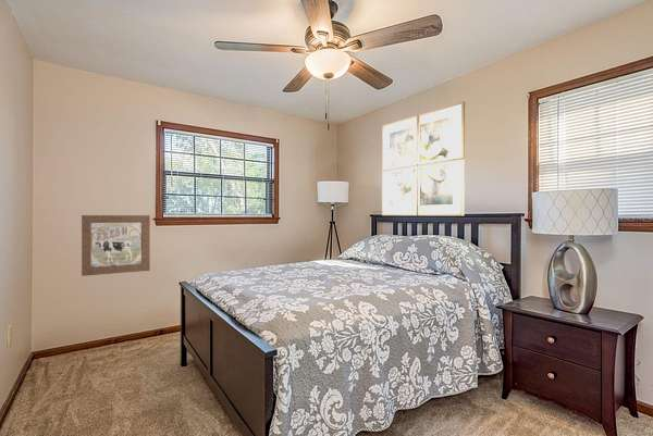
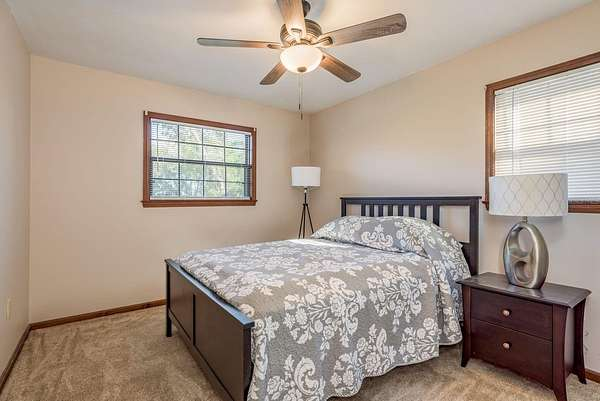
- wall art [381,100,466,216]
- wall art [81,214,151,277]
